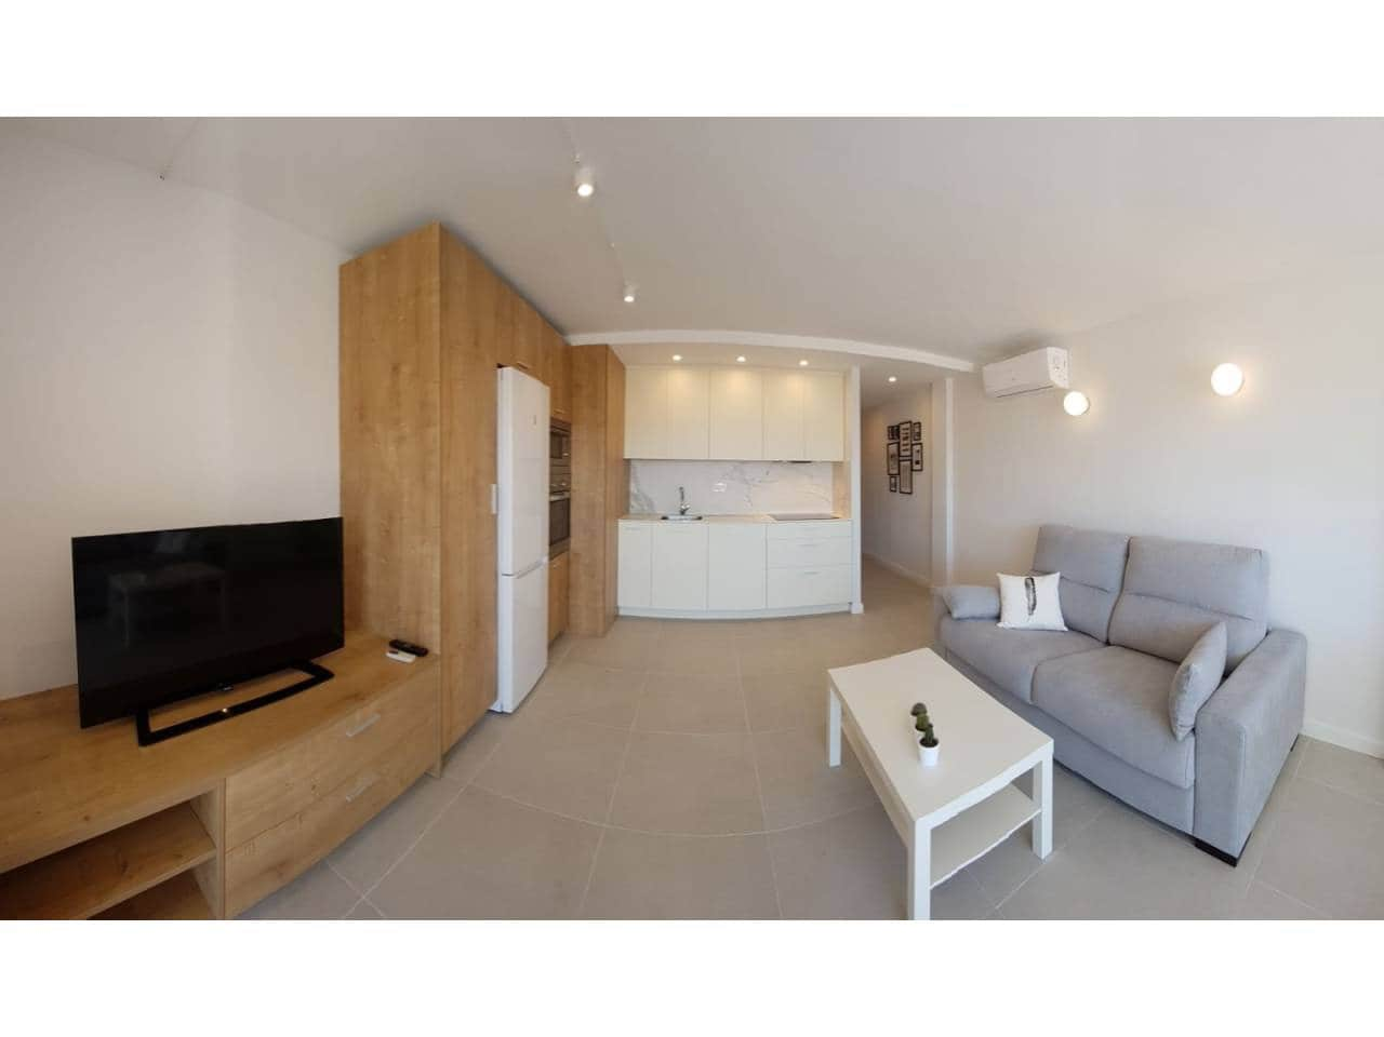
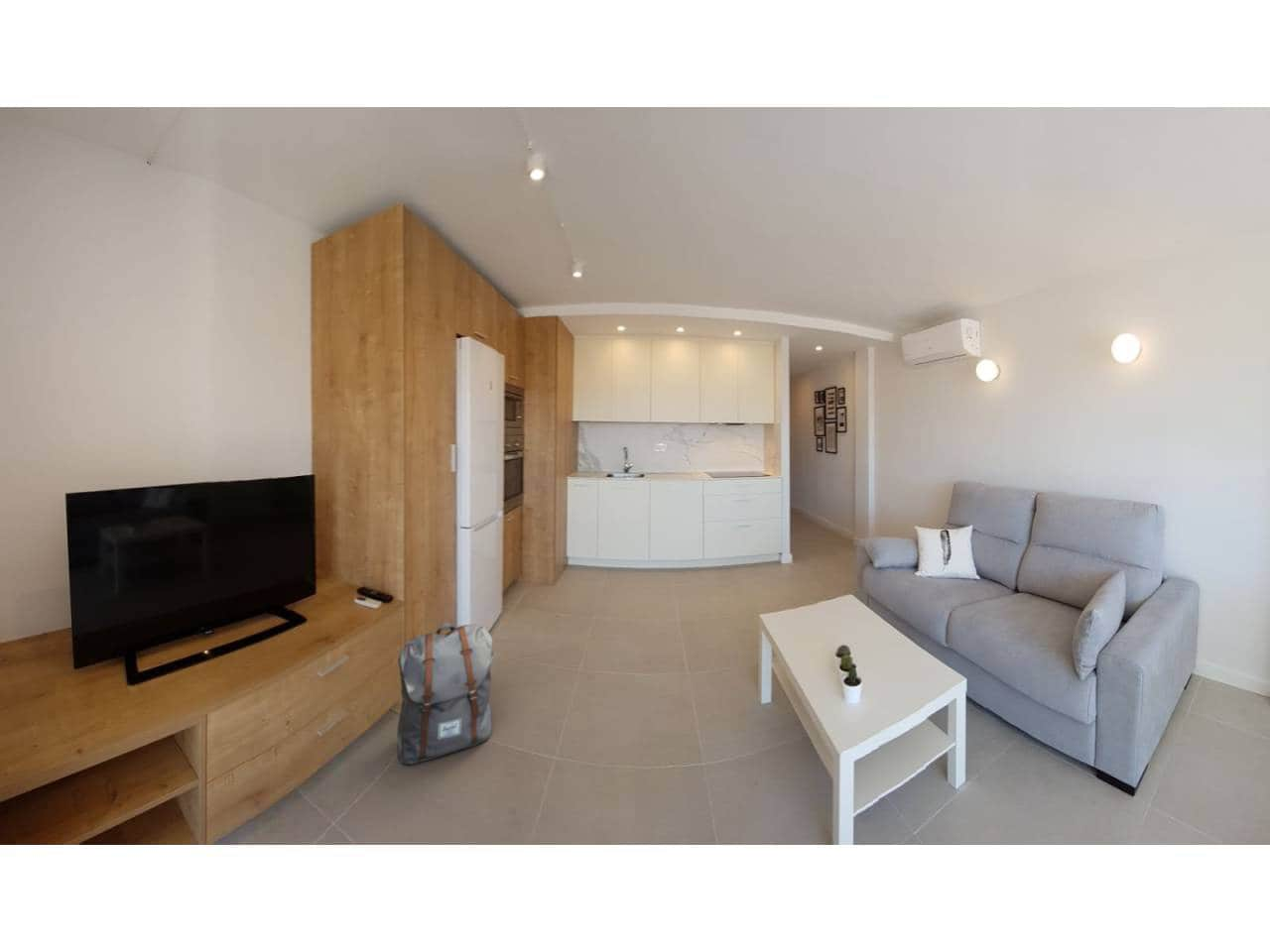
+ backpack [396,621,495,766]
